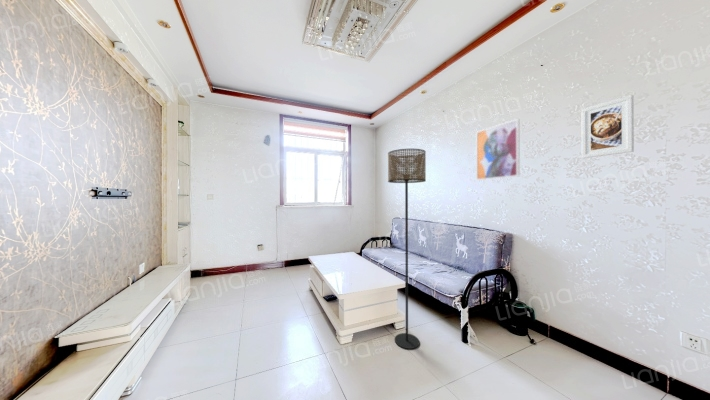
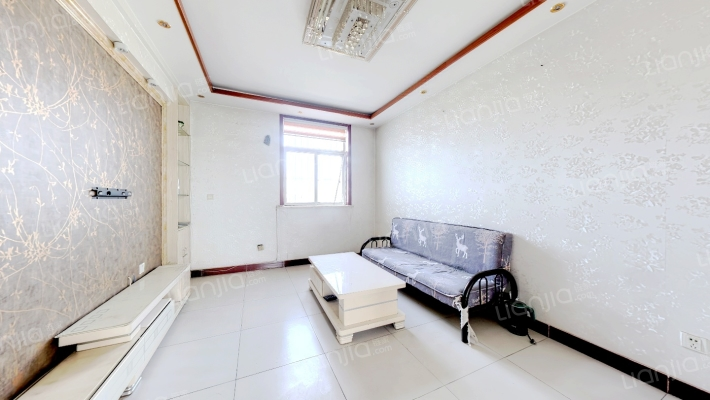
- wall art [475,118,521,181]
- floor lamp [387,148,427,350]
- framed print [580,94,635,159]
